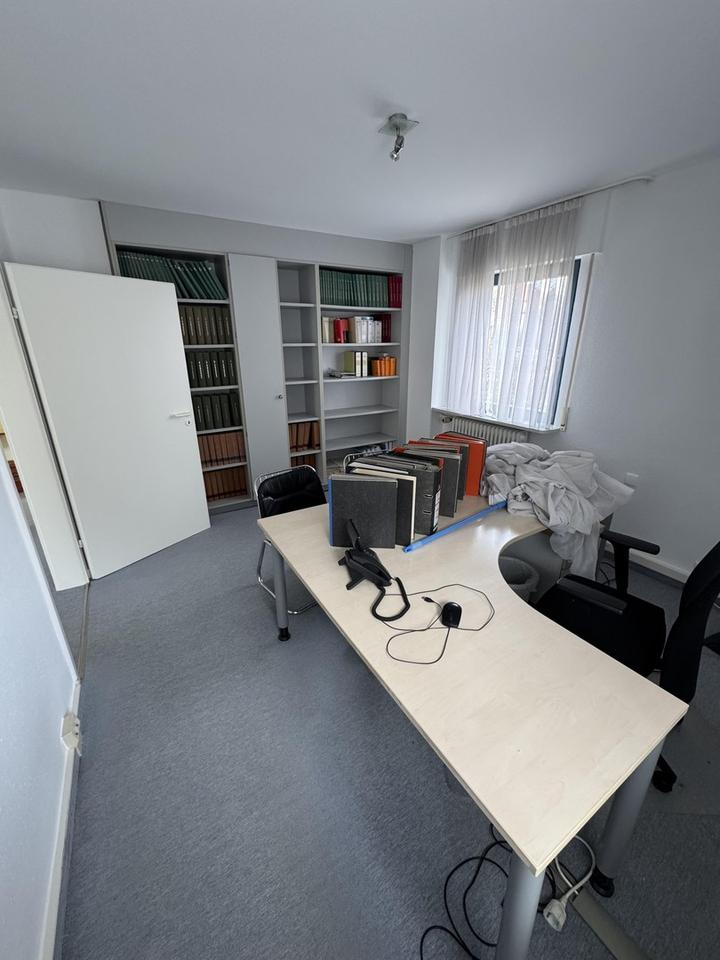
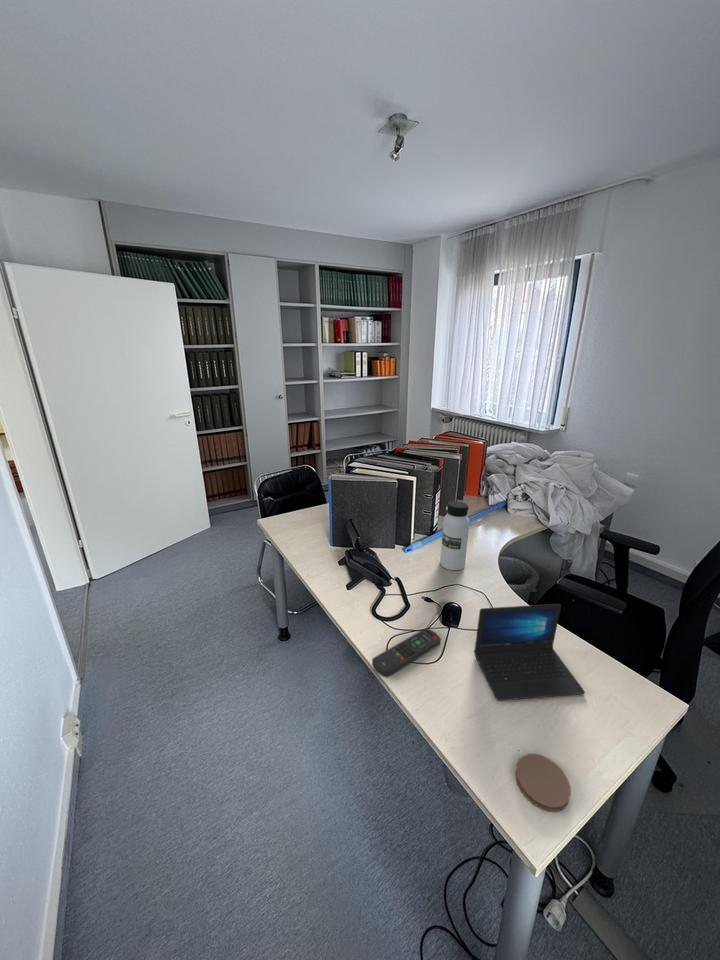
+ laptop [473,603,586,702]
+ water bottle [439,500,470,571]
+ remote control [371,627,442,678]
+ coaster [514,753,572,813]
